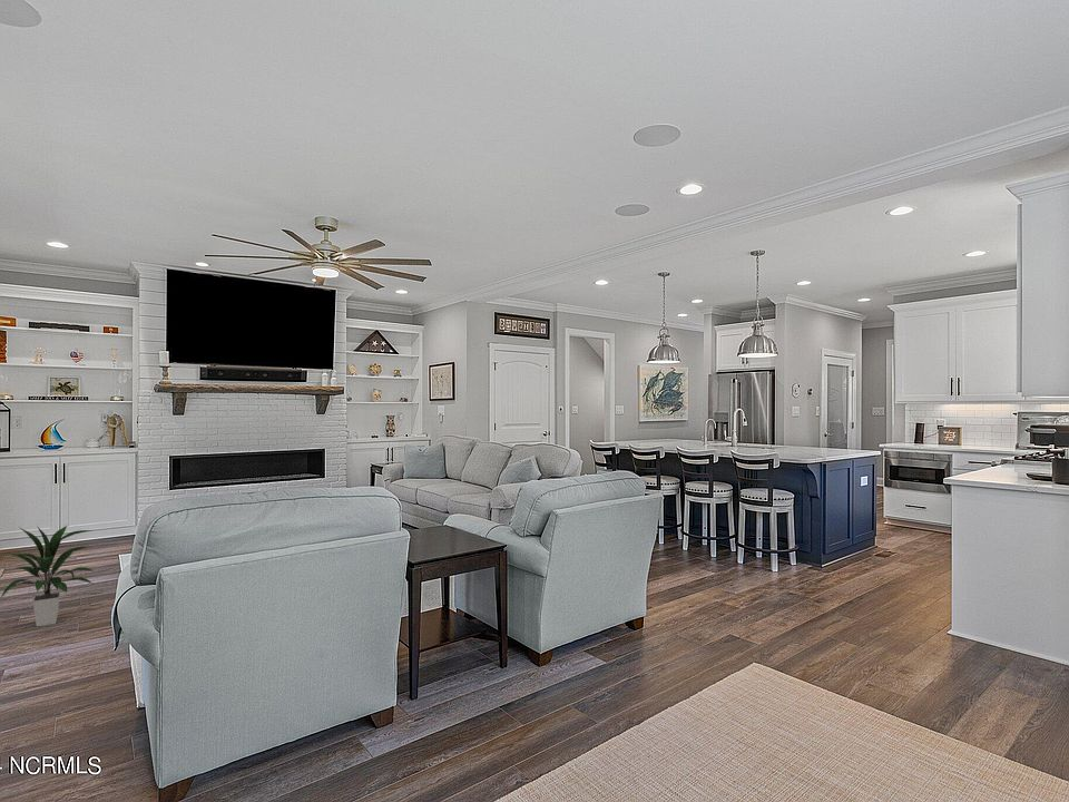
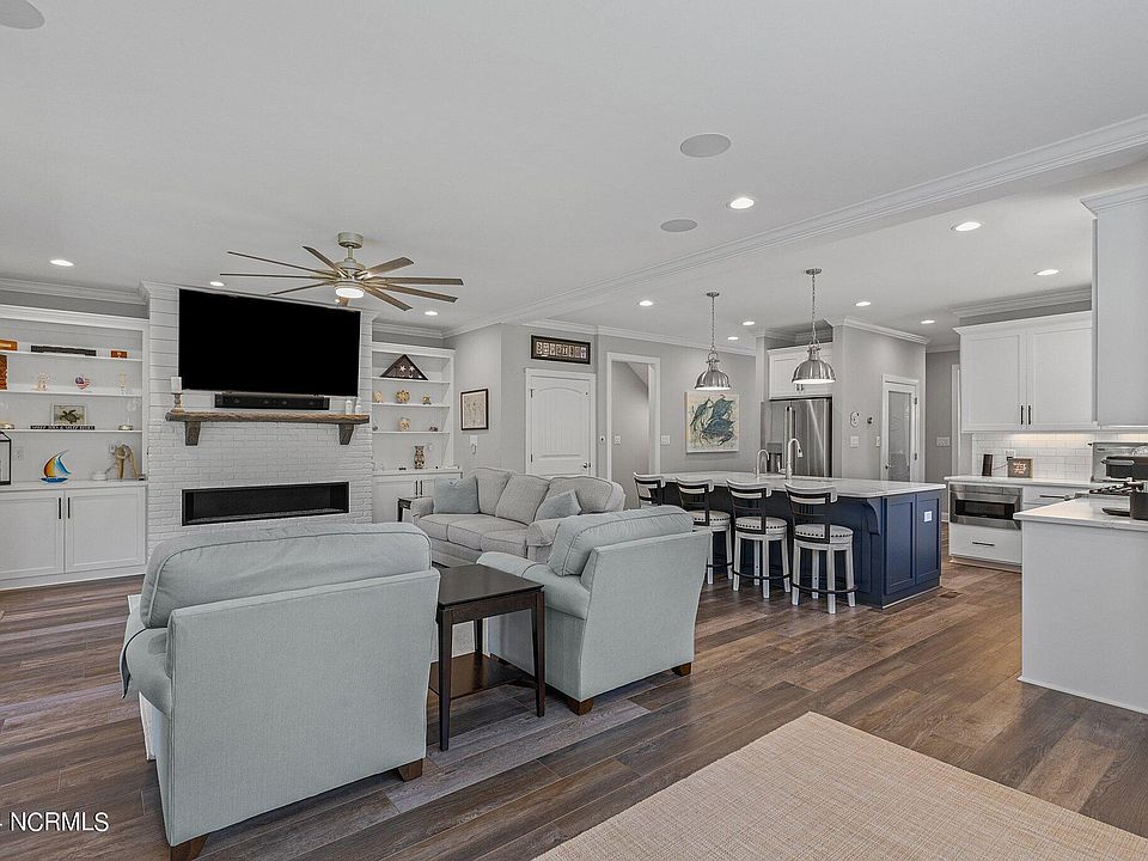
- indoor plant [0,525,96,627]
